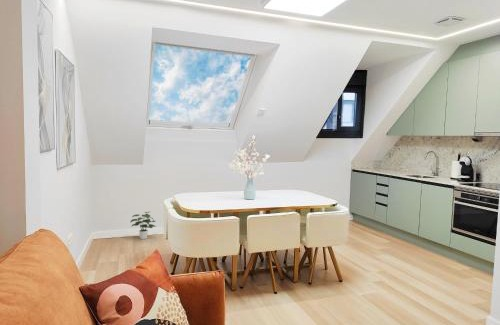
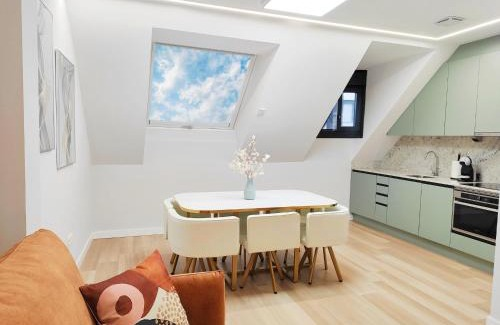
- potted plant [129,211,157,240]
